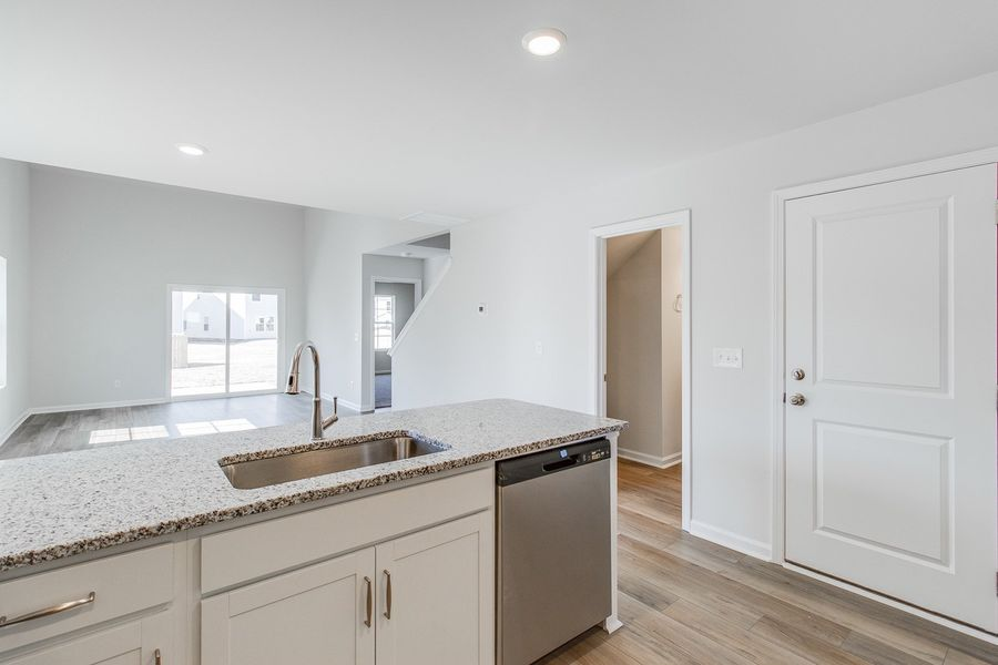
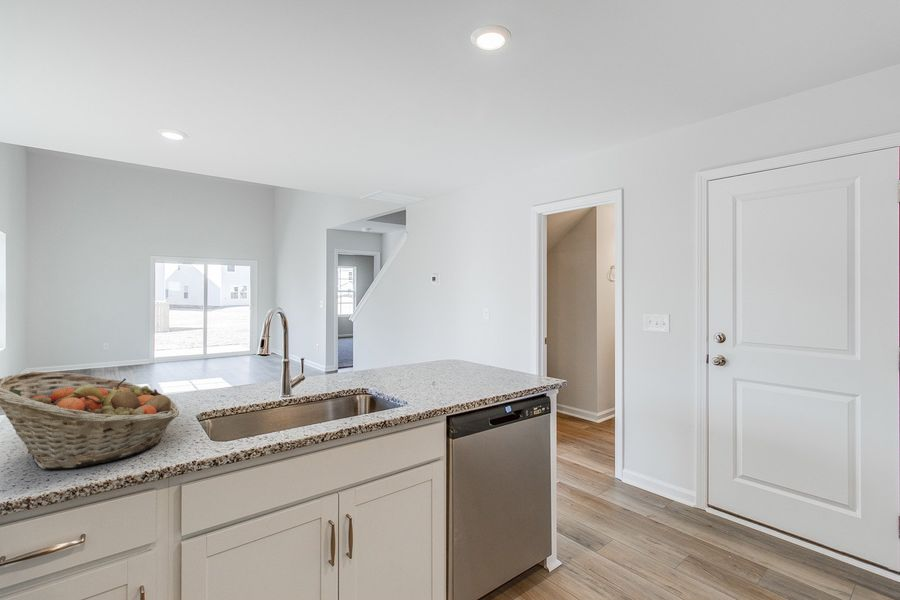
+ fruit basket [0,371,180,470]
